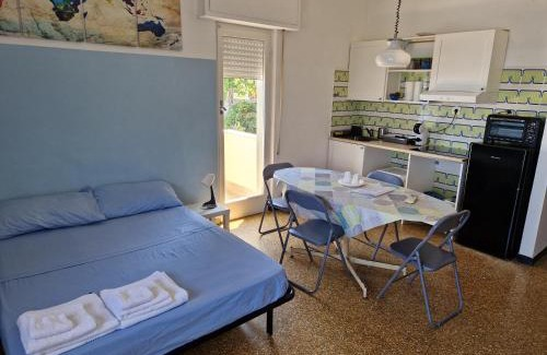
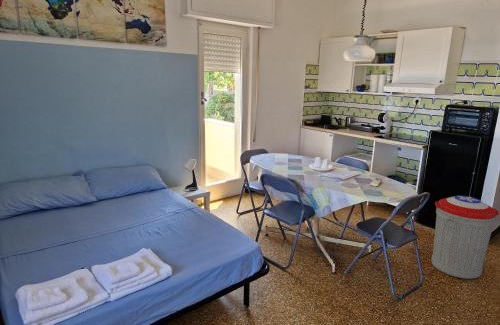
+ trash can [430,195,500,280]
